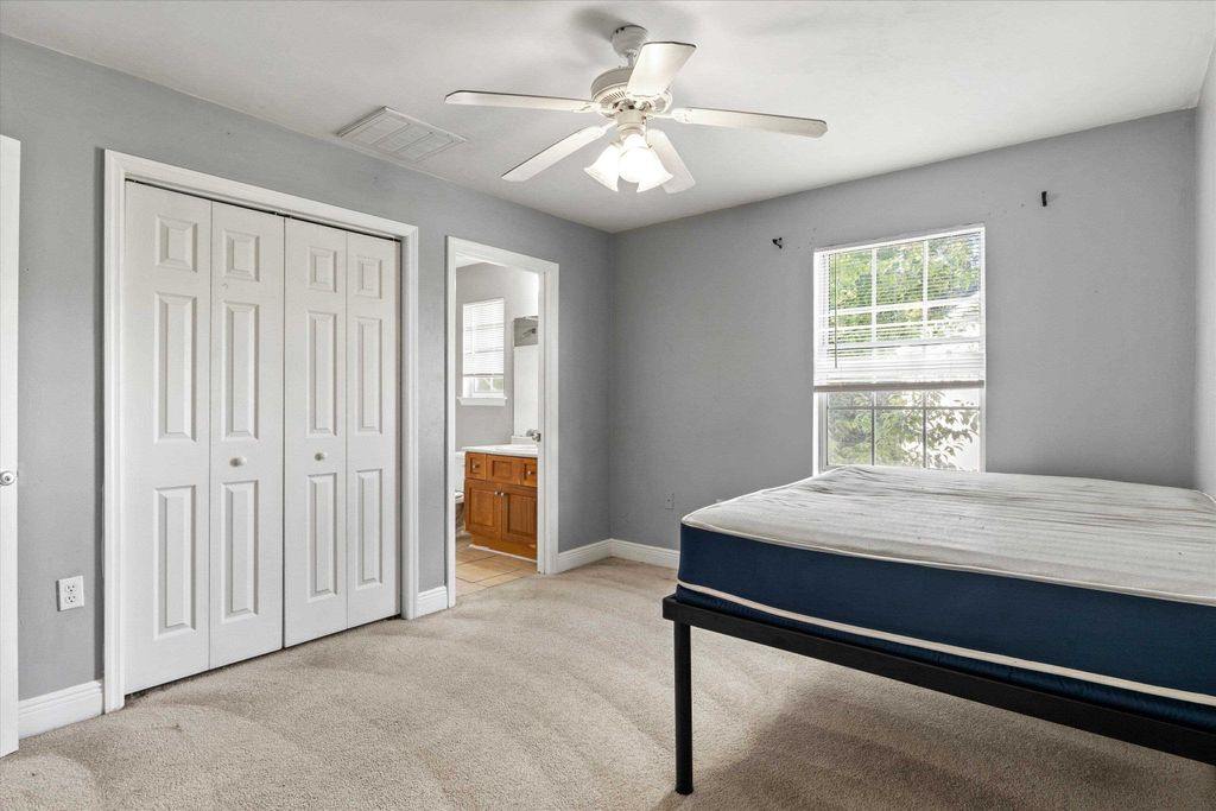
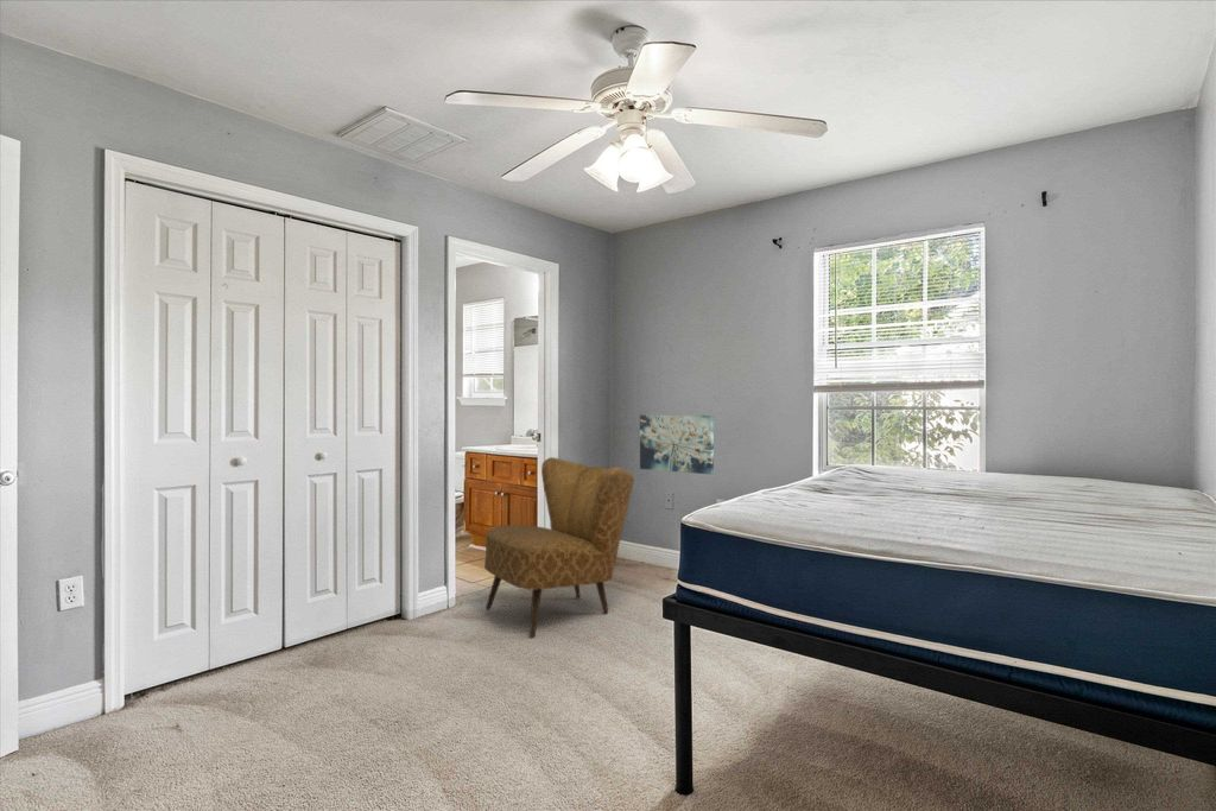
+ wall art [639,414,715,475]
+ armchair [483,456,635,638]
